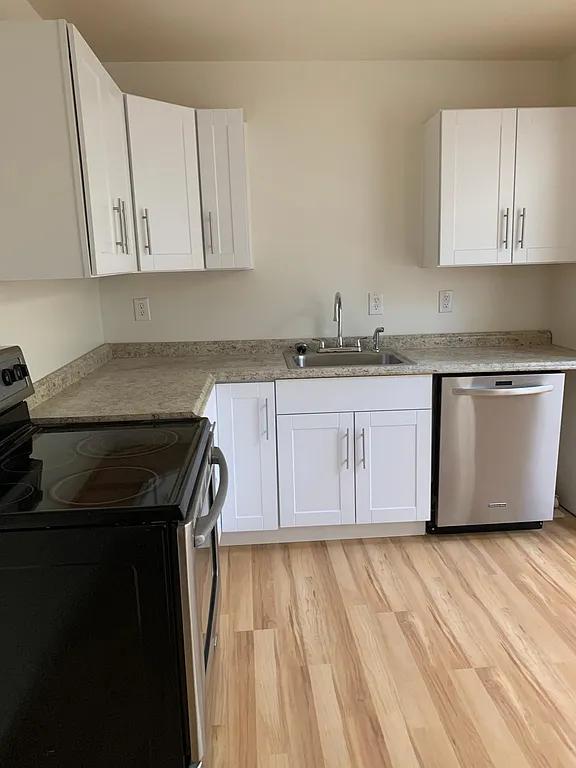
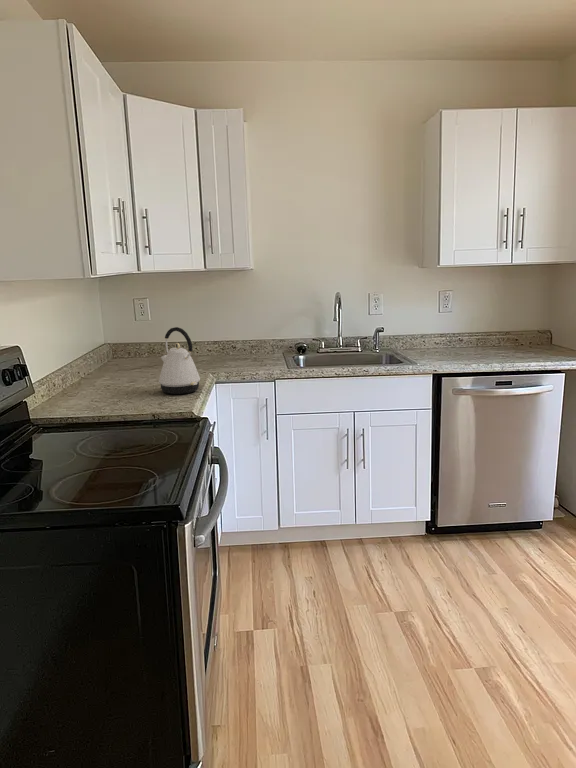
+ kettle [158,326,201,395]
